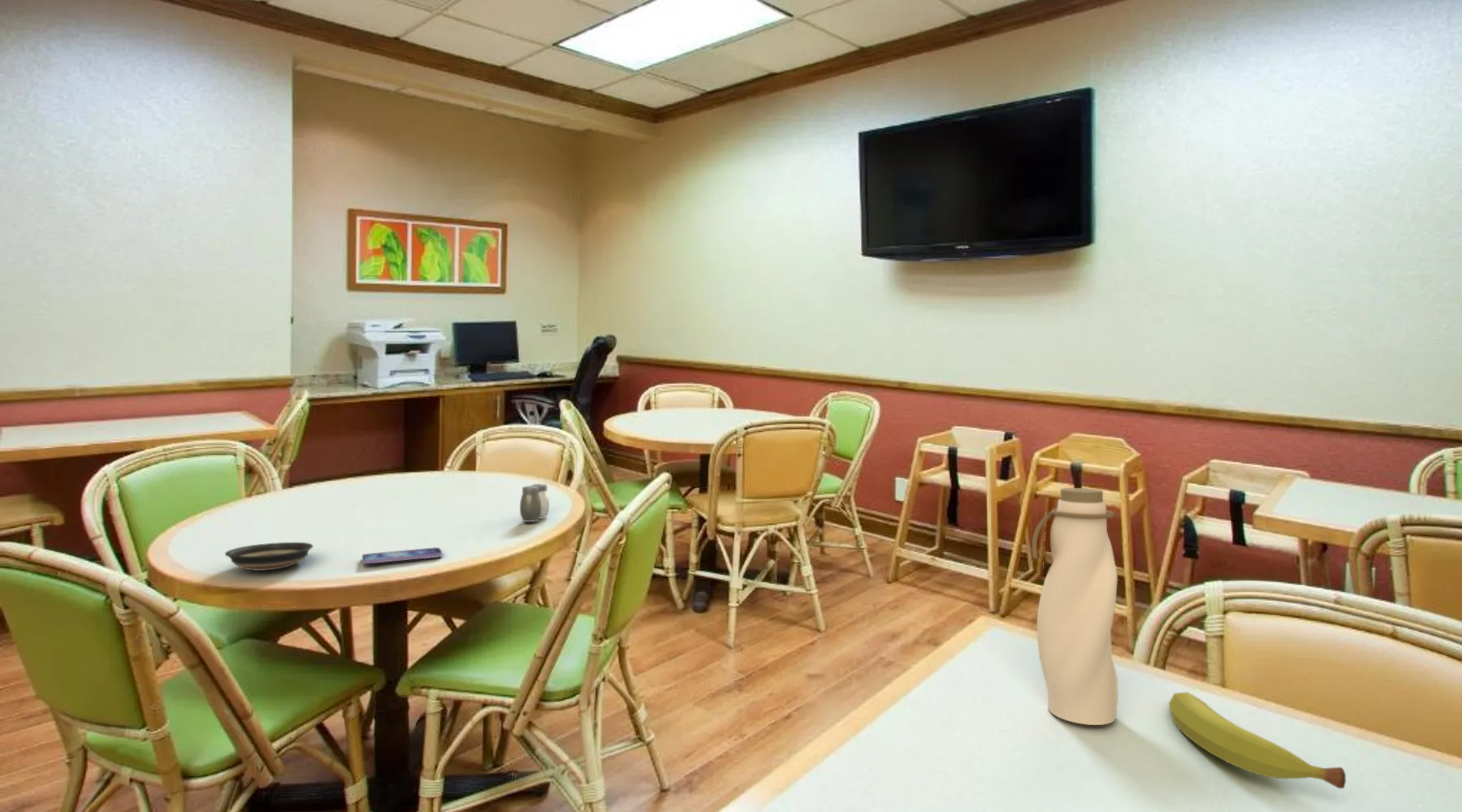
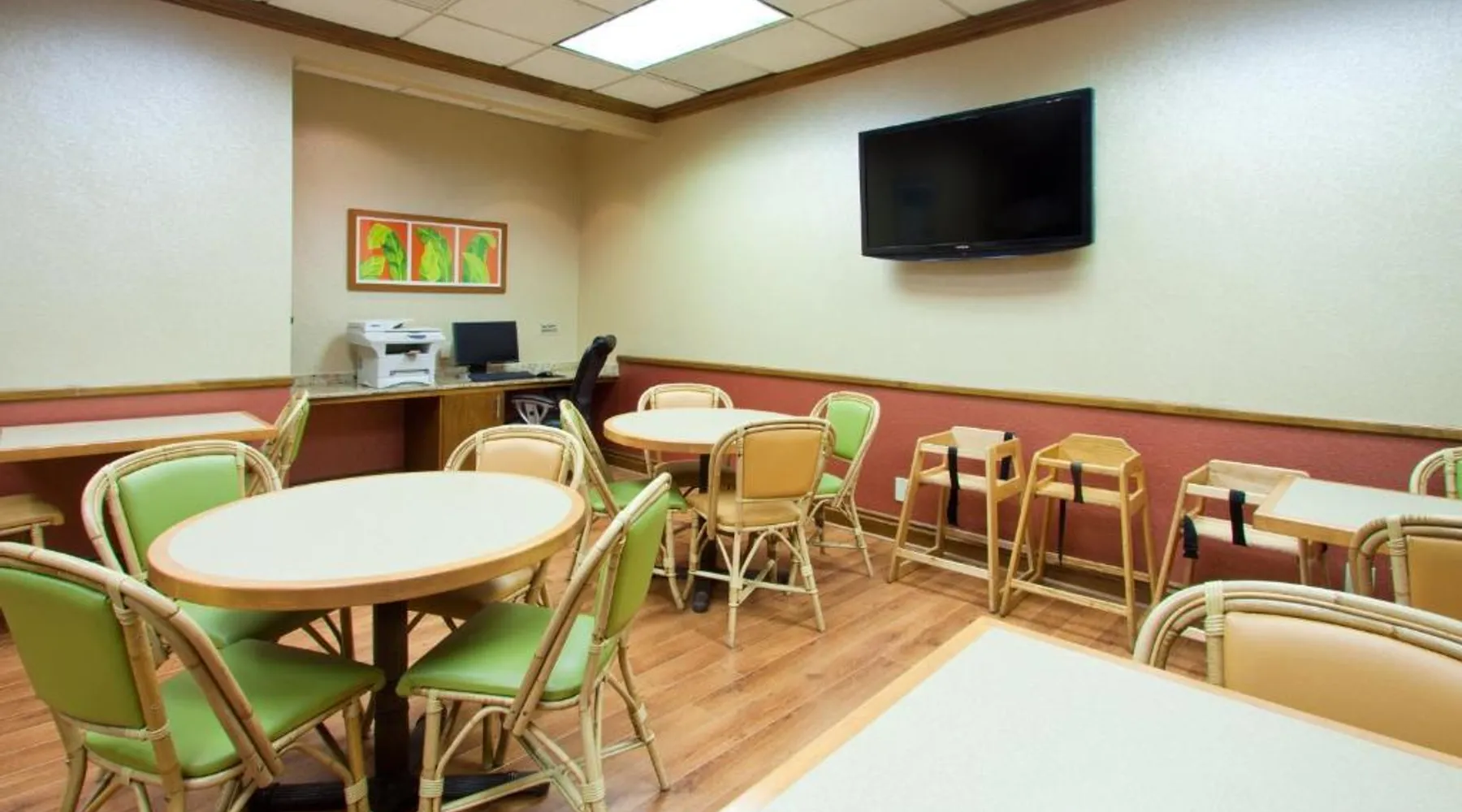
- smartphone [361,546,443,564]
- fruit [1168,691,1347,789]
- water bottle [1032,487,1118,726]
- salt and pepper shaker [519,483,550,523]
- saucer [224,542,314,572]
